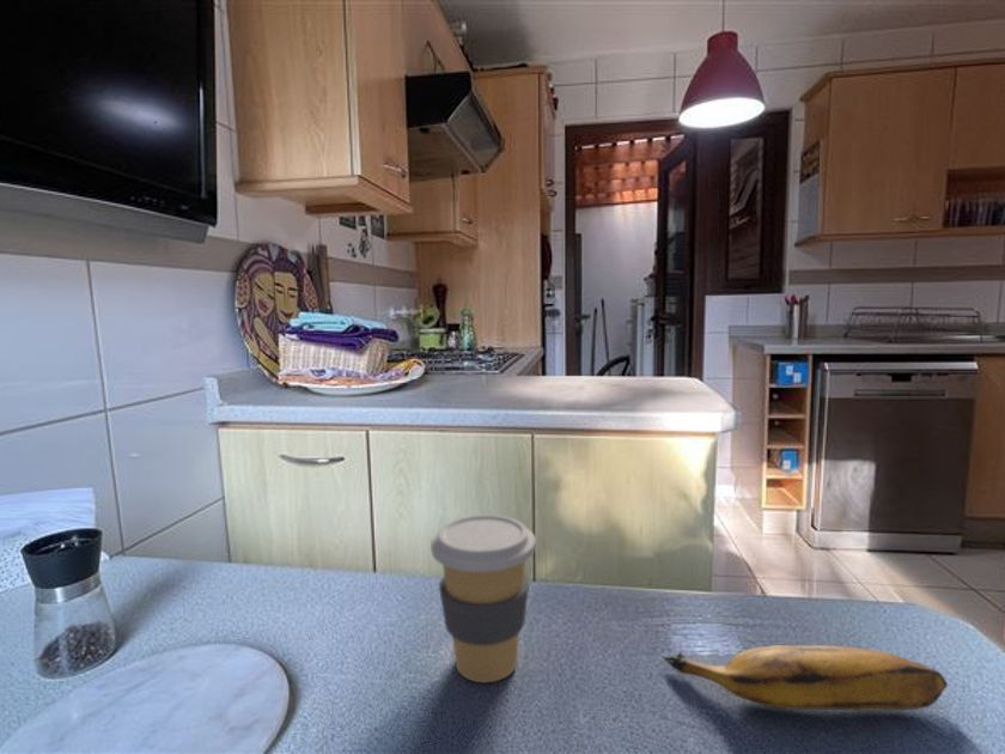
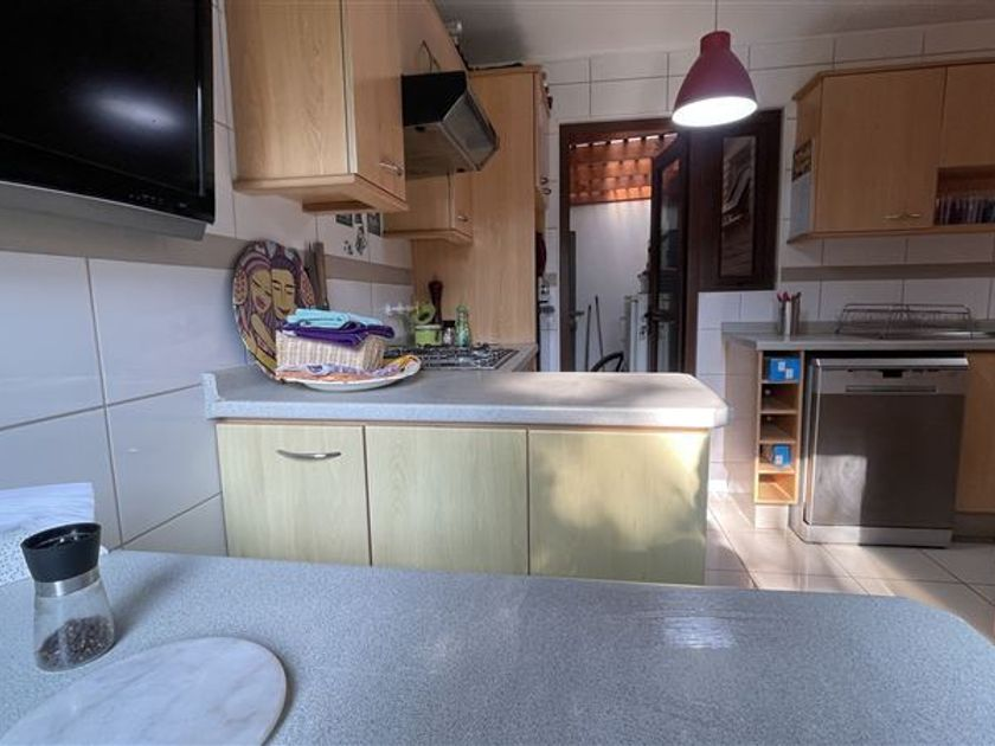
- banana [662,644,949,712]
- coffee cup [430,513,537,683]
